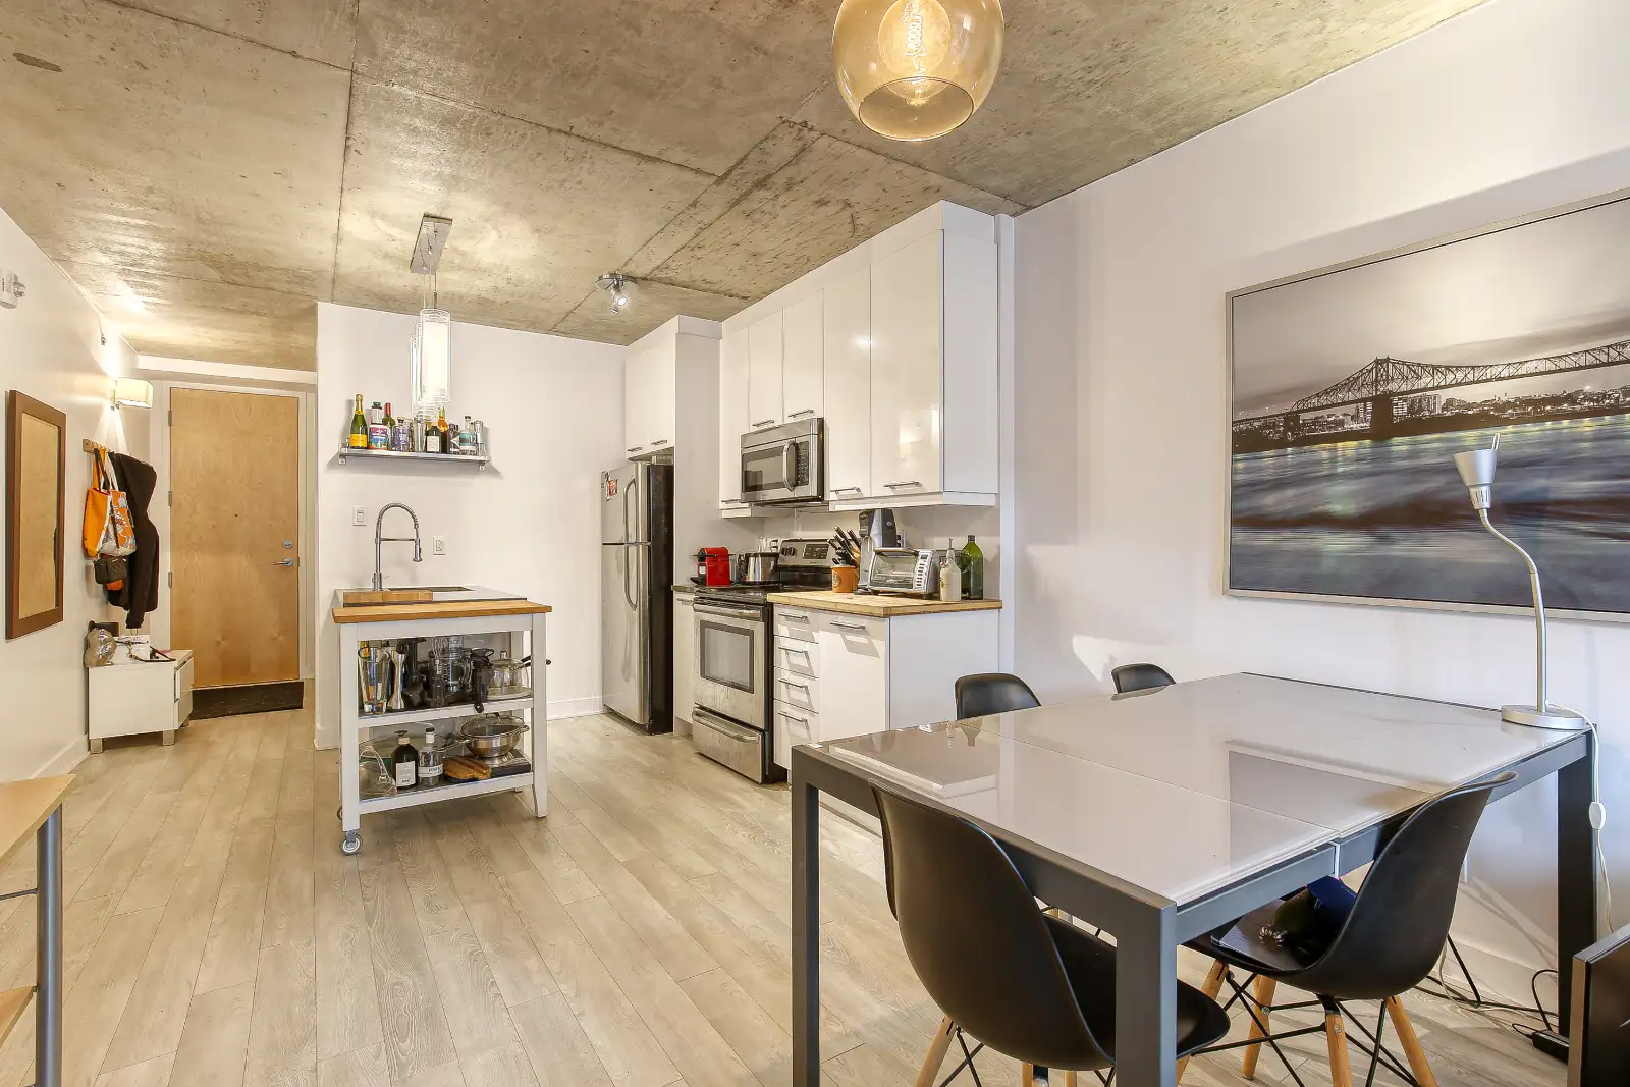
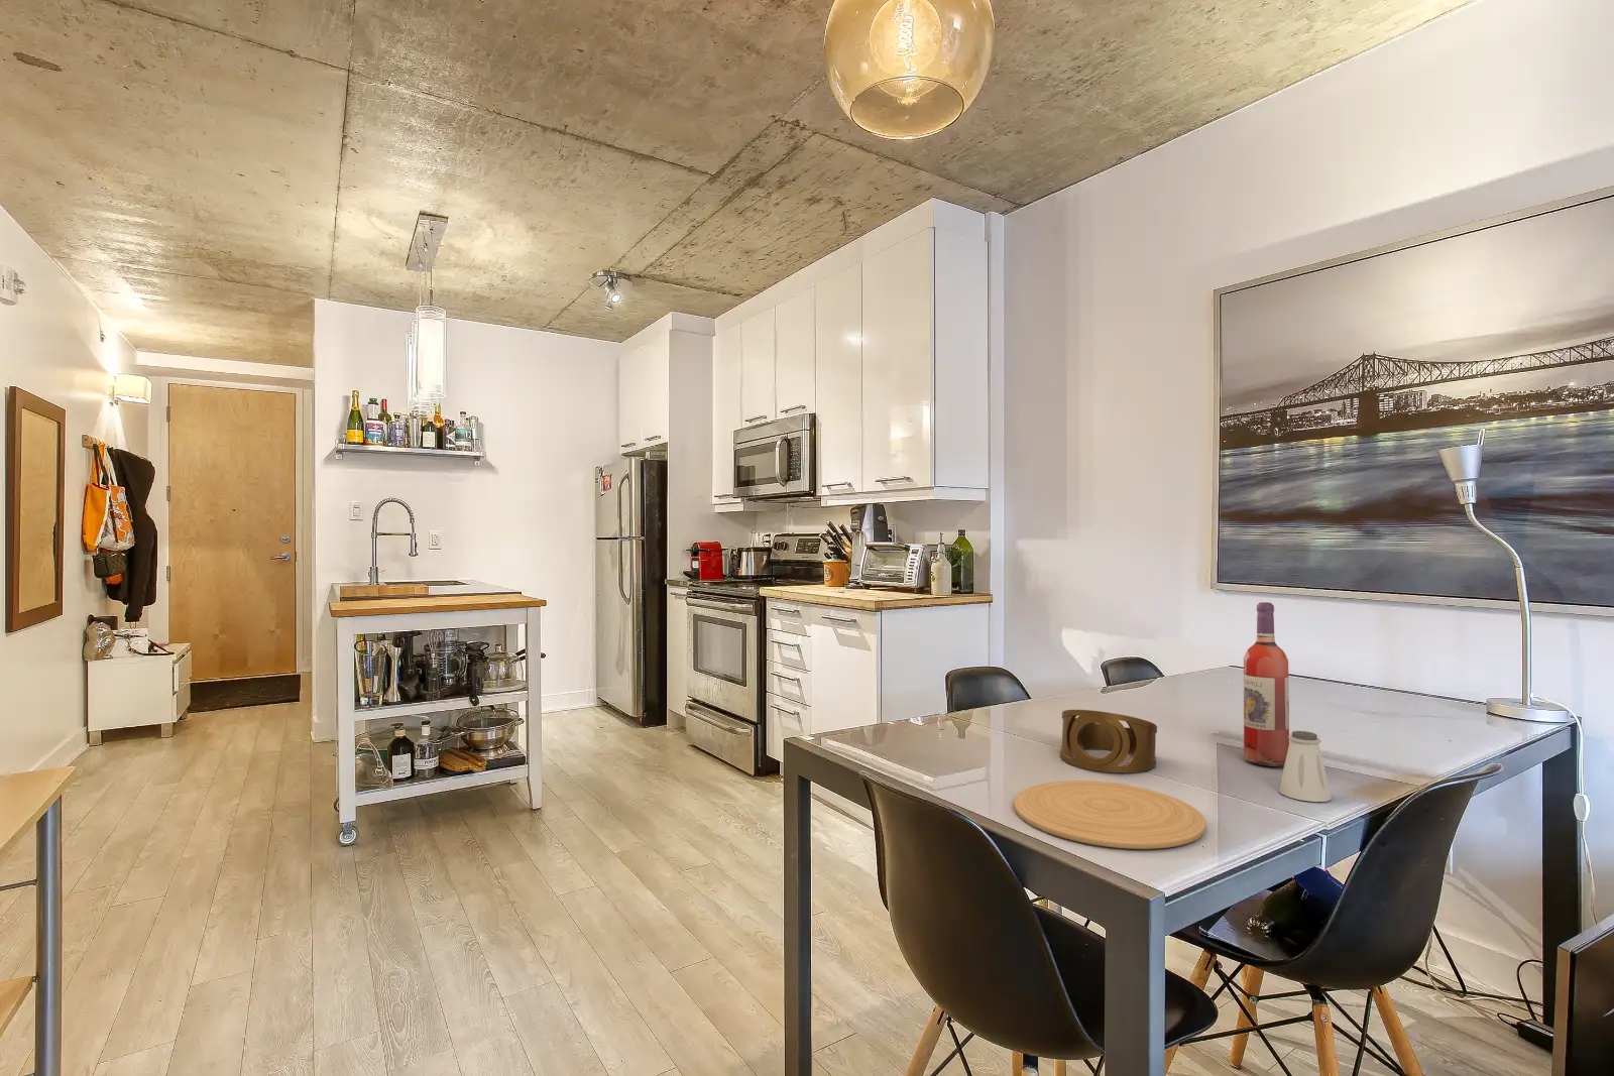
+ wine bottle [1243,600,1290,767]
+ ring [1059,709,1158,773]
+ plate [1012,779,1207,850]
+ saltshaker [1278,730,1333,802]
